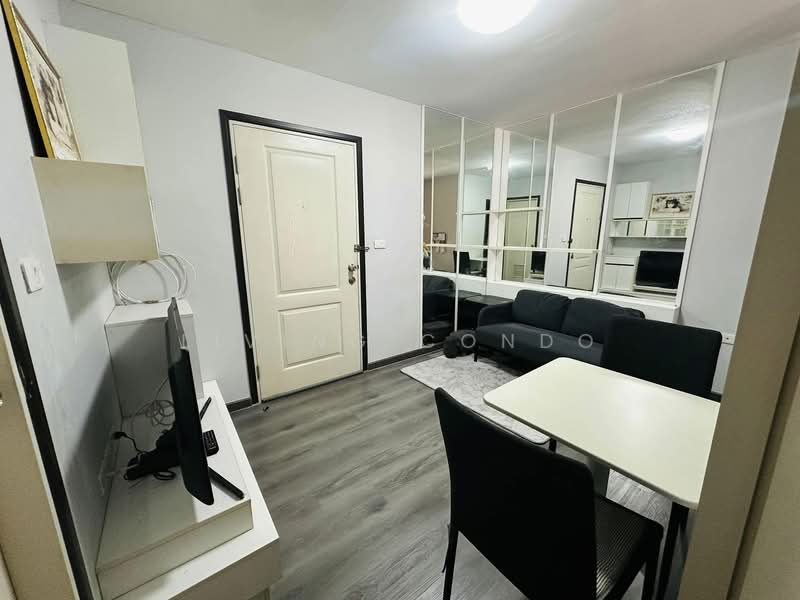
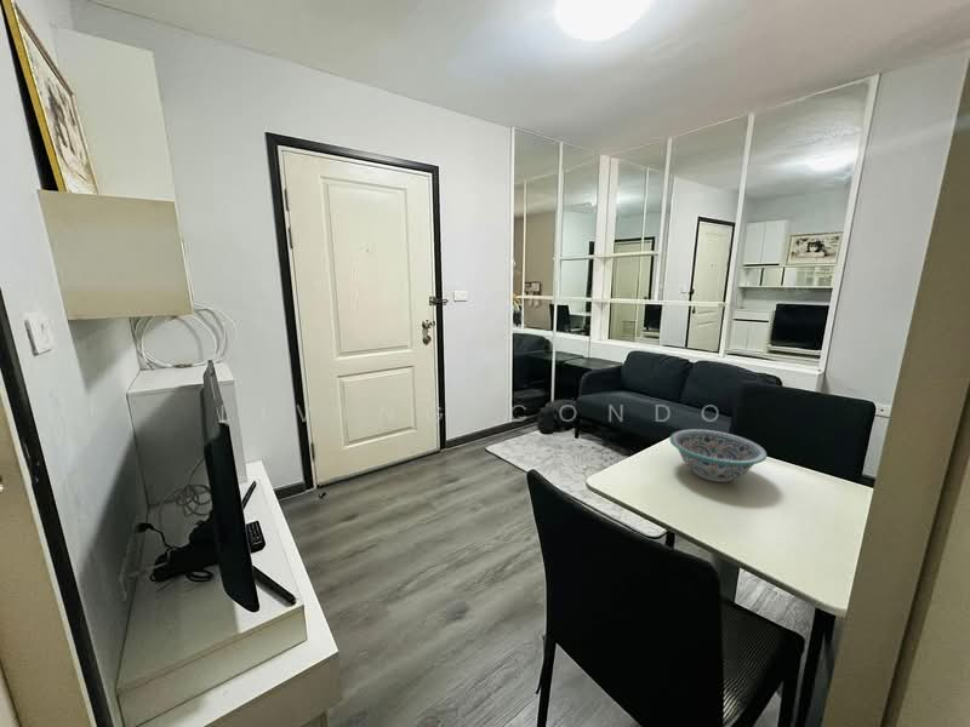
+ decorative bowl [668,428,768,483]
